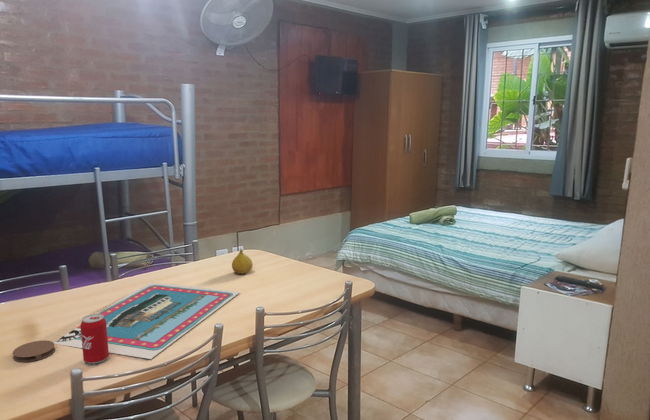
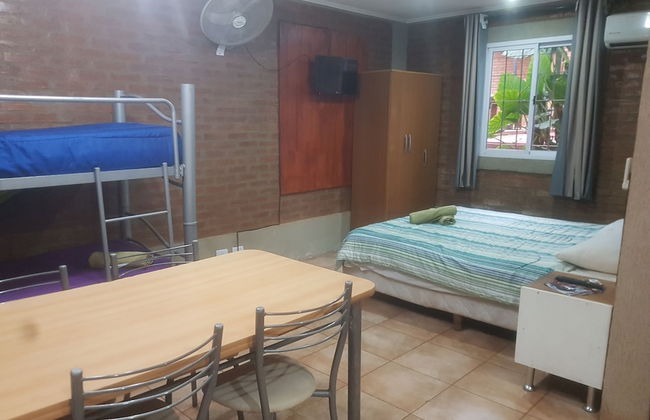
- coaster [12,340,56,363]
- fruit [231,249,254,275]
- postcard [53,281,241,360]
- beverage can [80,313,110,365]
